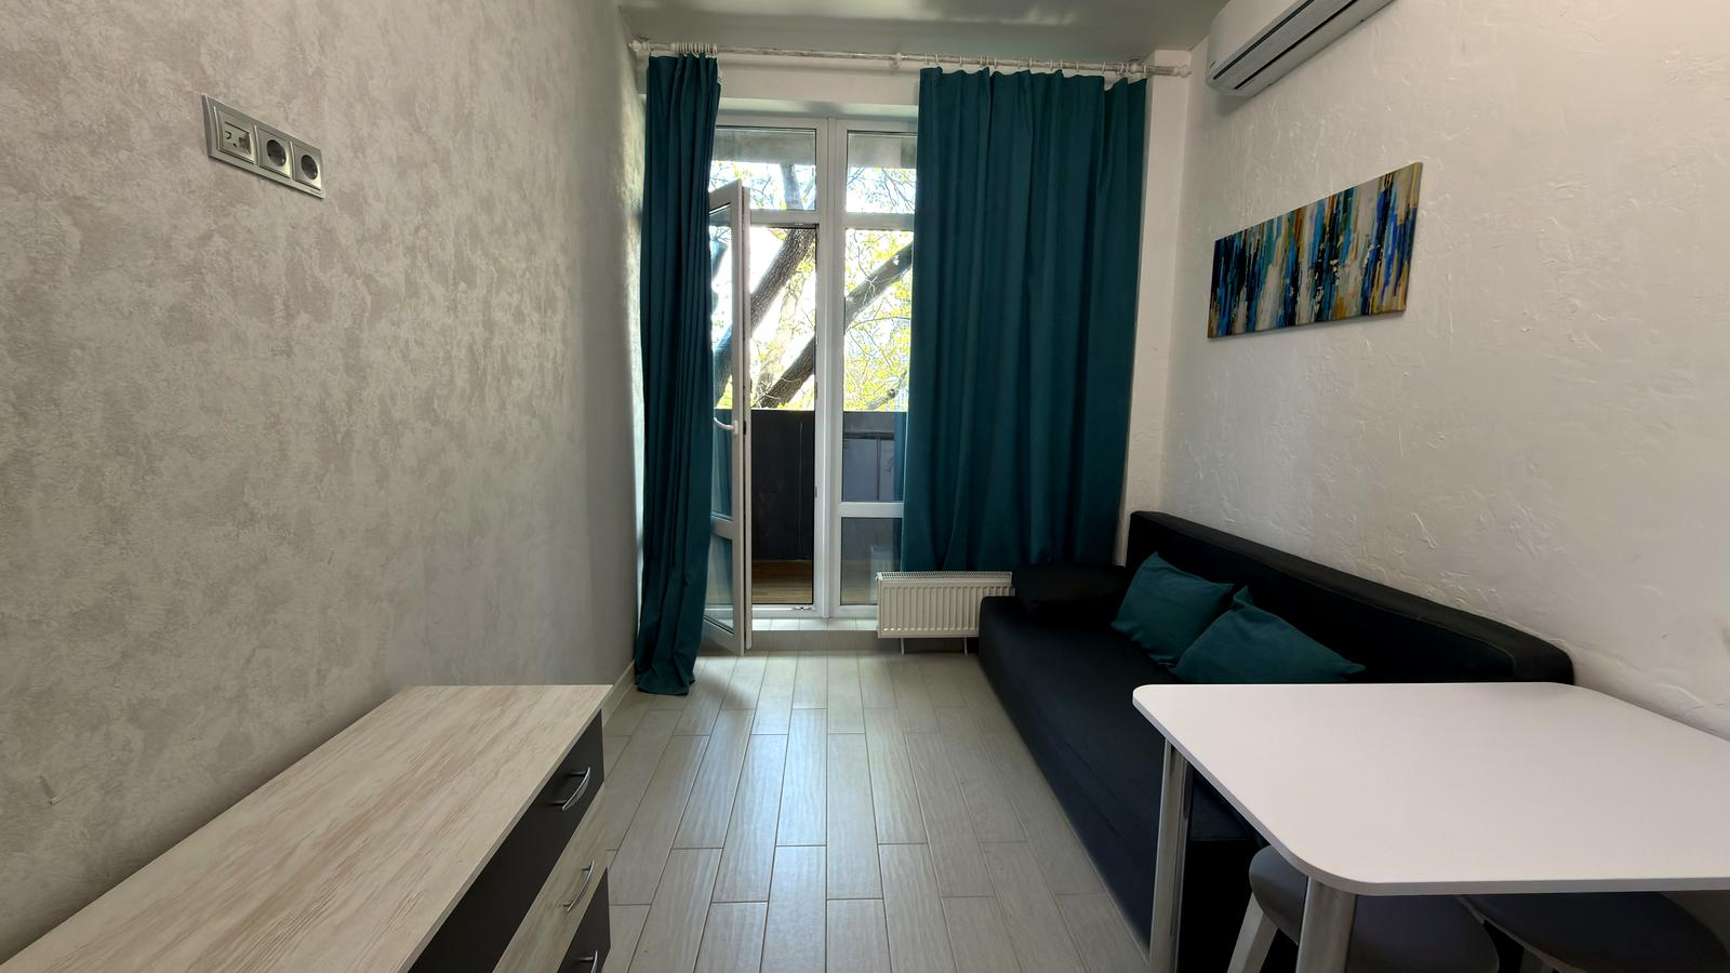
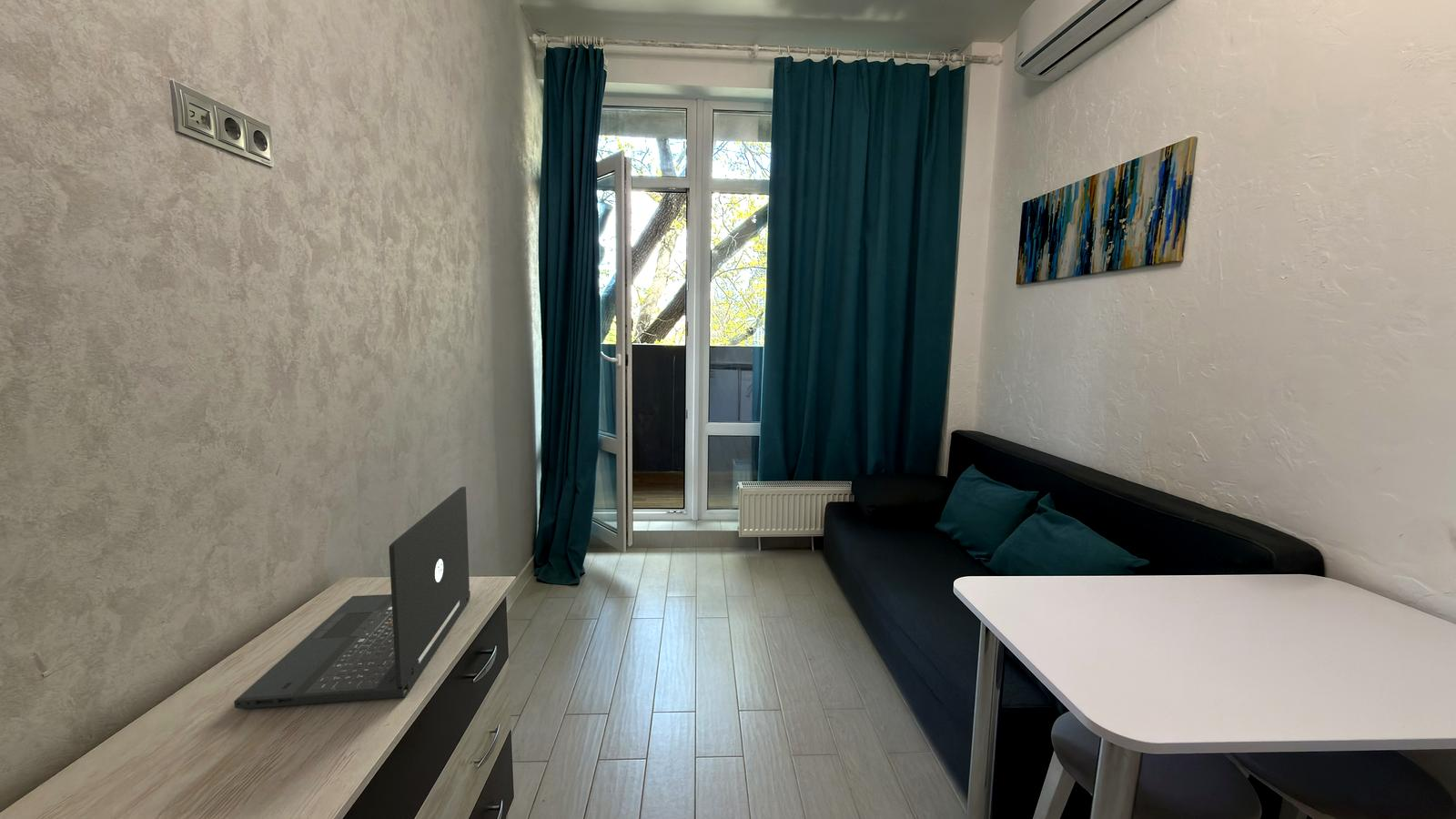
+ laptop [233,486,471,710]
